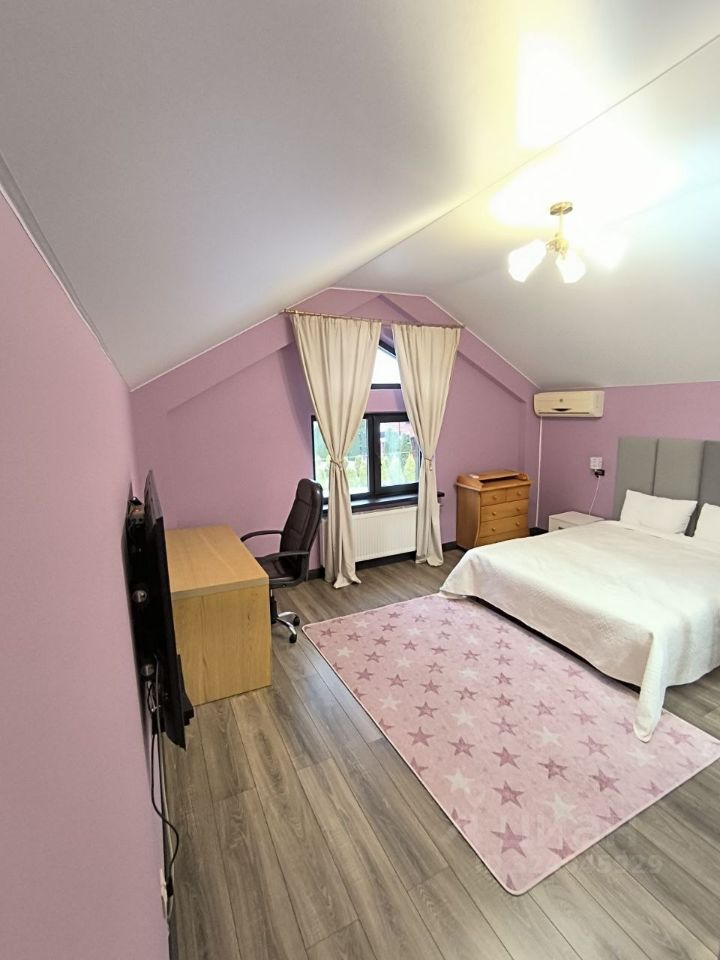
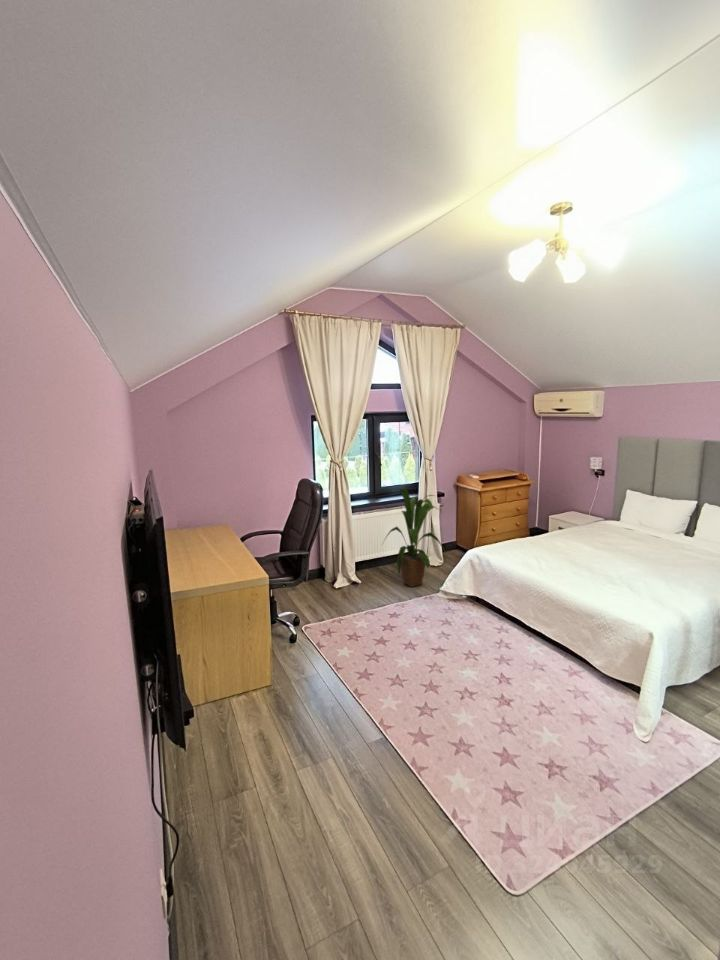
+ house plant [381,487,451,588]
